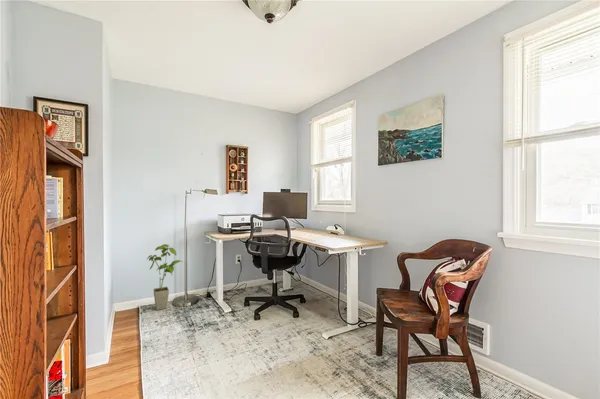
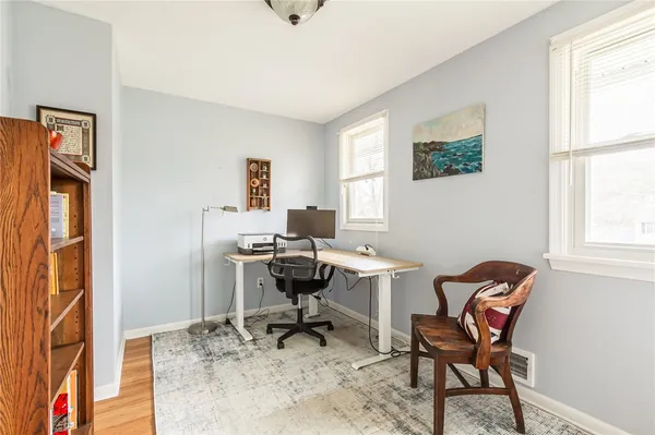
- house plant [145,243,184,311]
